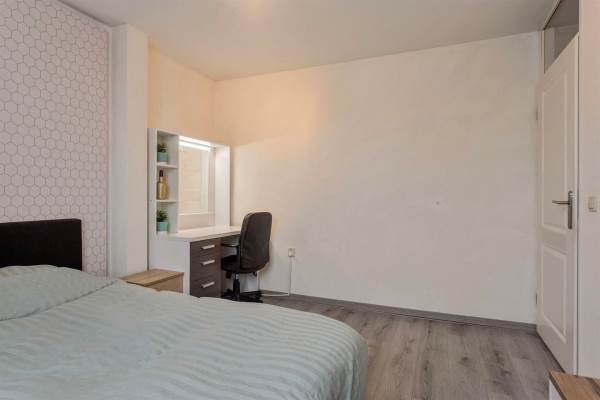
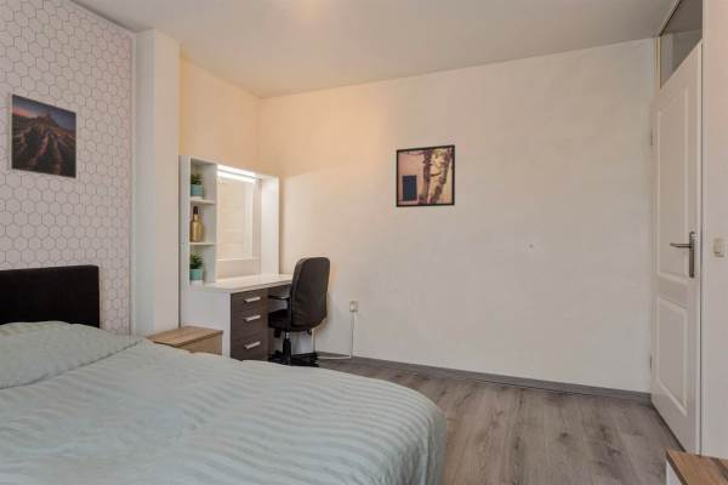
+ wall art [394,143,456,209]
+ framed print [6,91,79,181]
